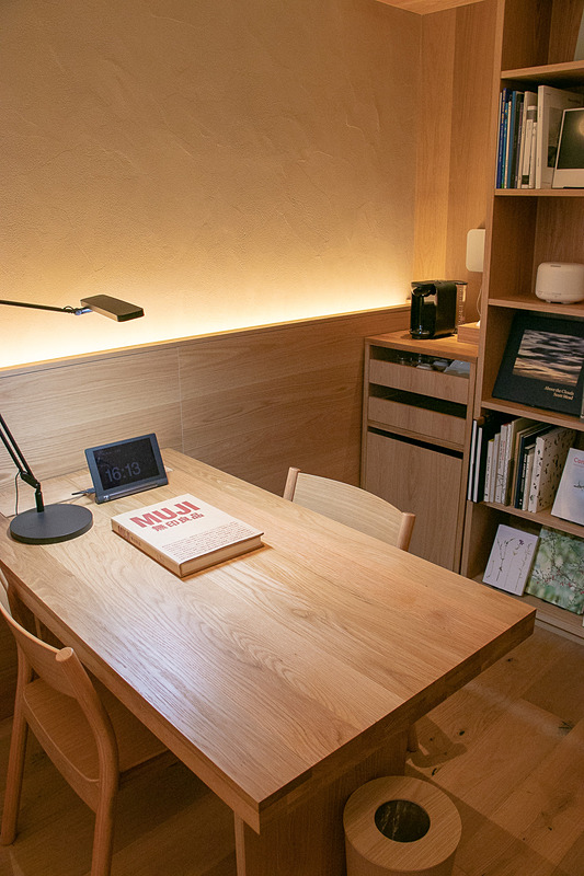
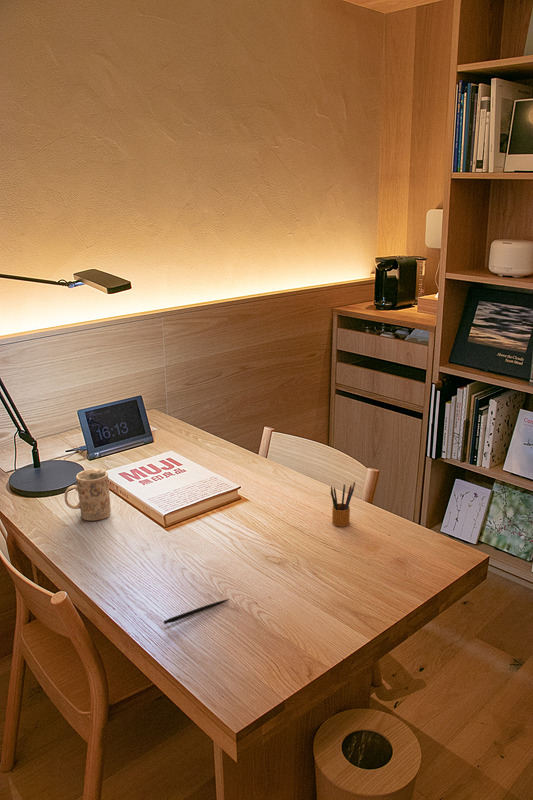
+ mug [63,467,112,521]
+ pen [163,598,230,625]
+ pencil box [330,481,356,527]
